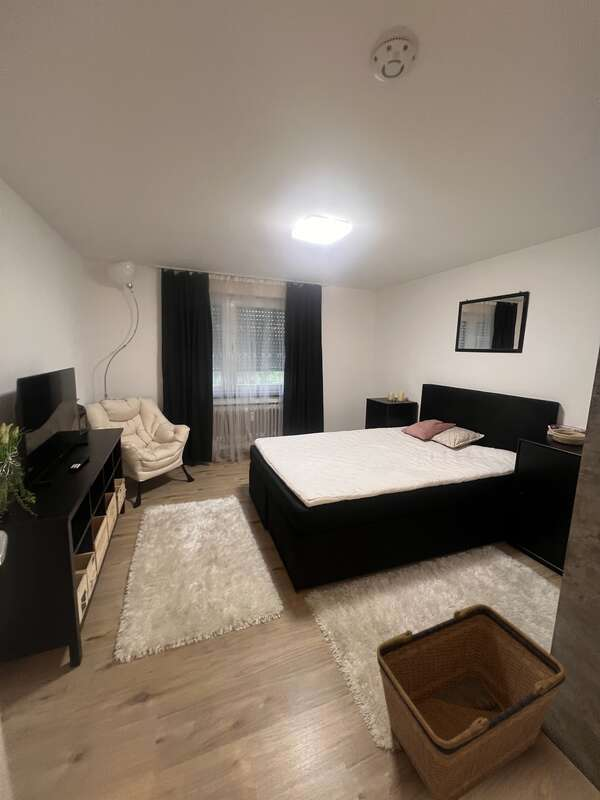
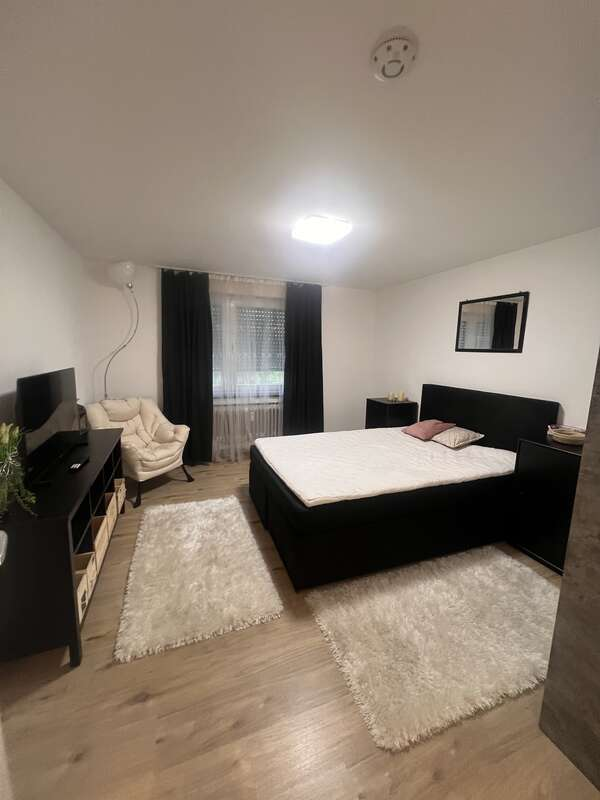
- bicycle basket [376,603,566,800]
